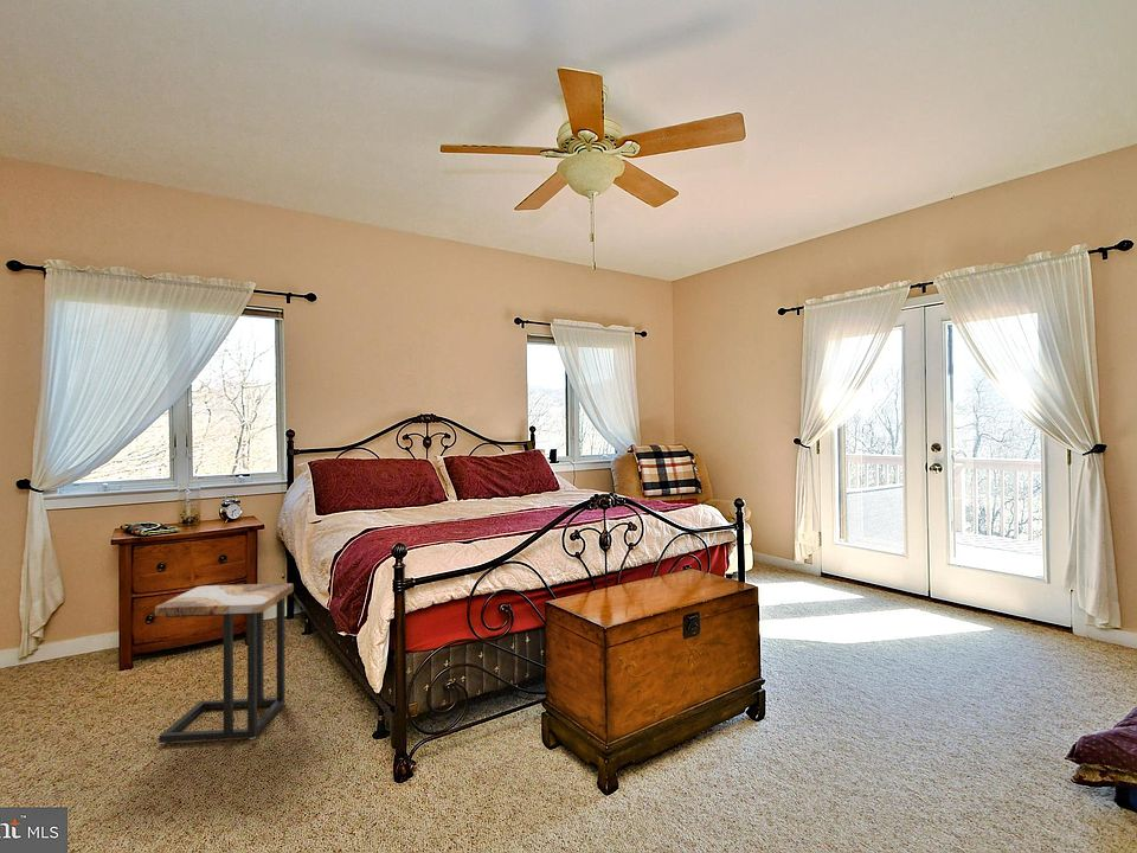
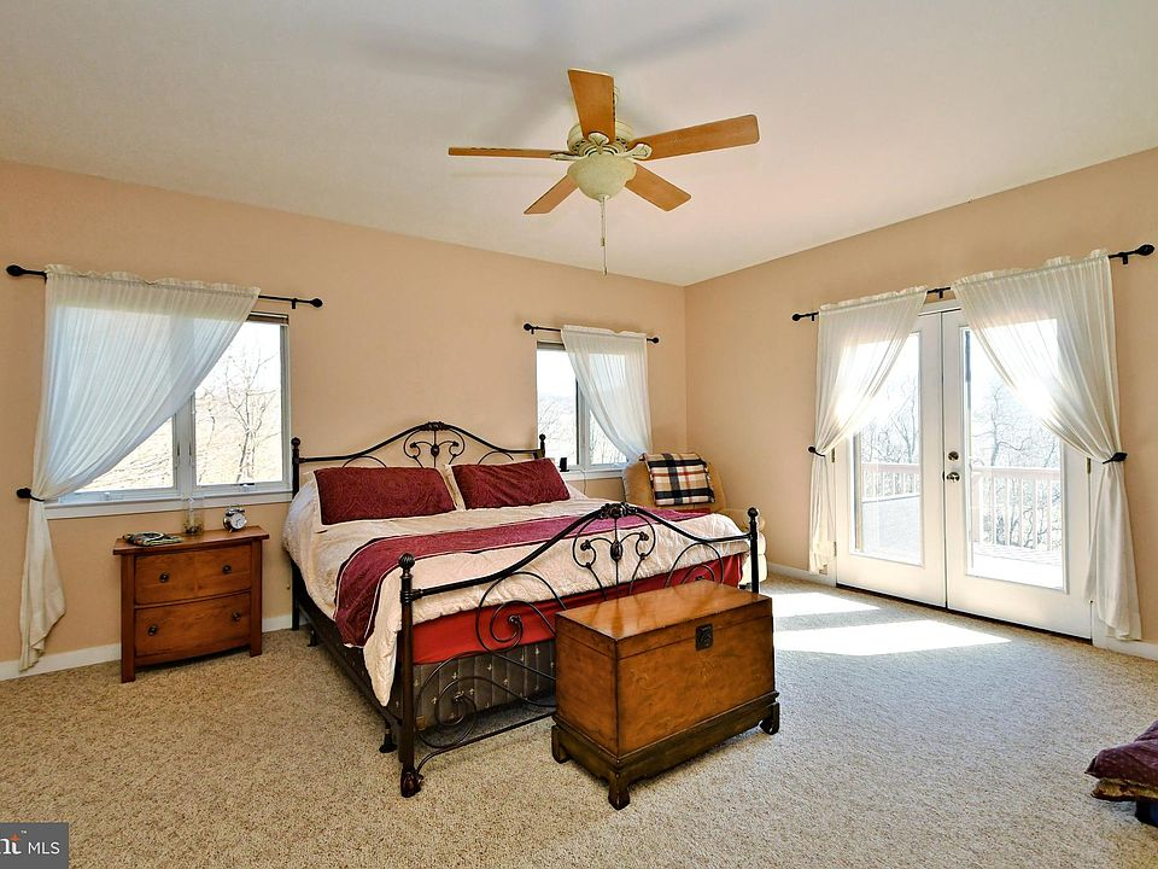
- side table [154,582,295,745]
